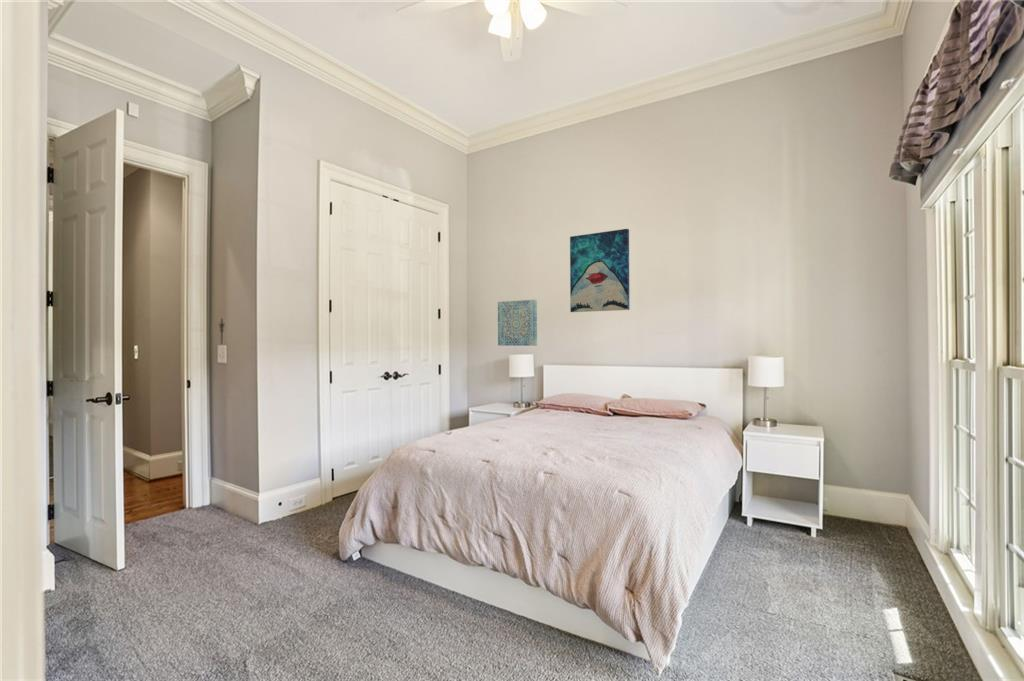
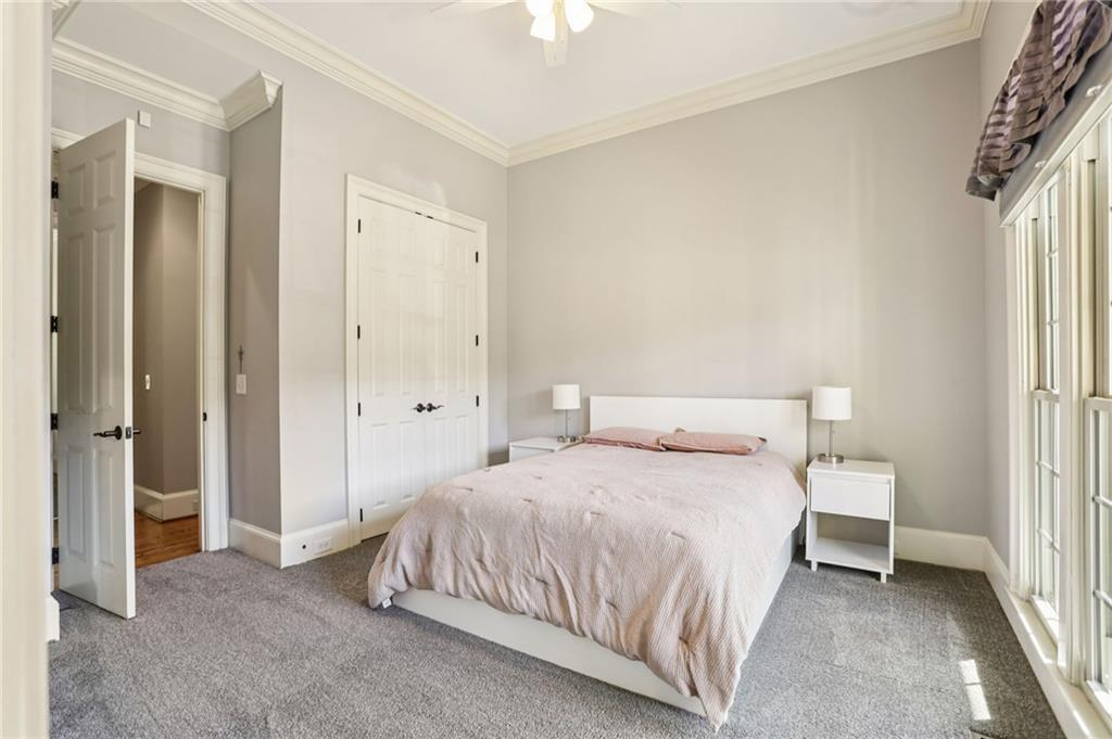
- wall art [497,299,538,347]
- wall art [569,228,630,313]
